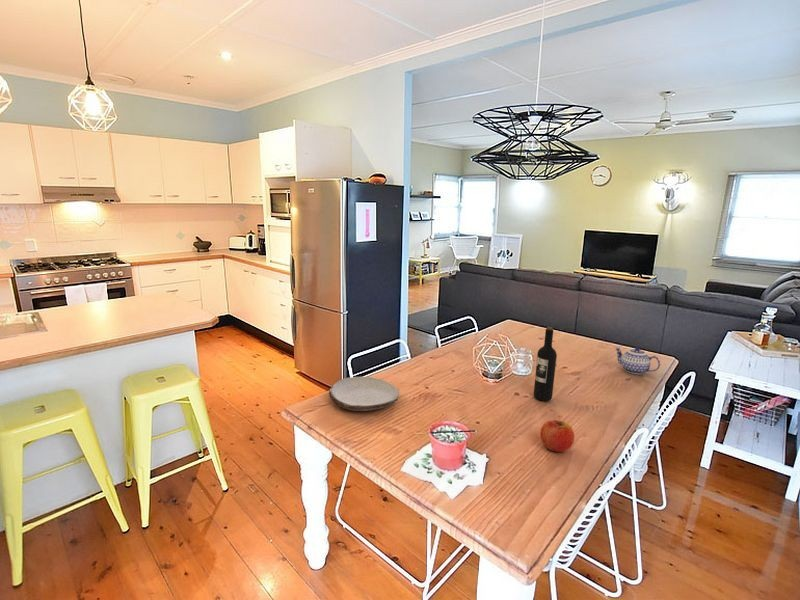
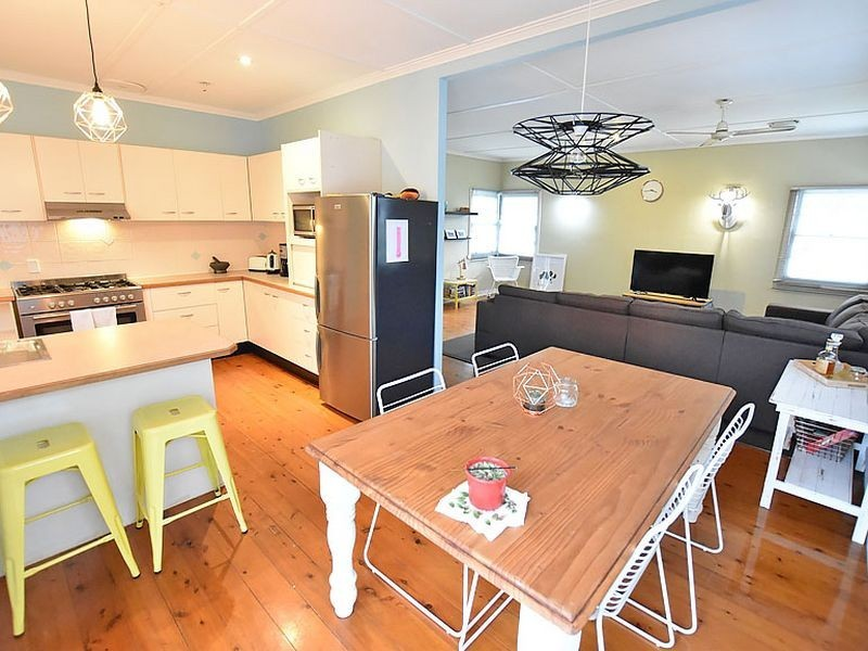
- plate [328,376,400,412]
- wine bottle [533,326,558,402]
- teapot [614,346,661,375]
- fruit [539,419,575,453]
